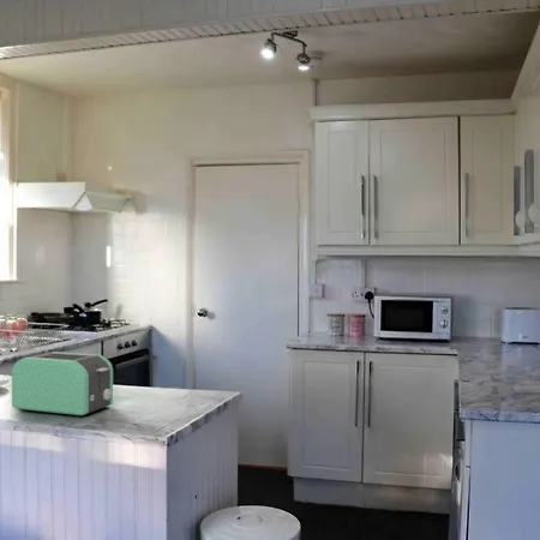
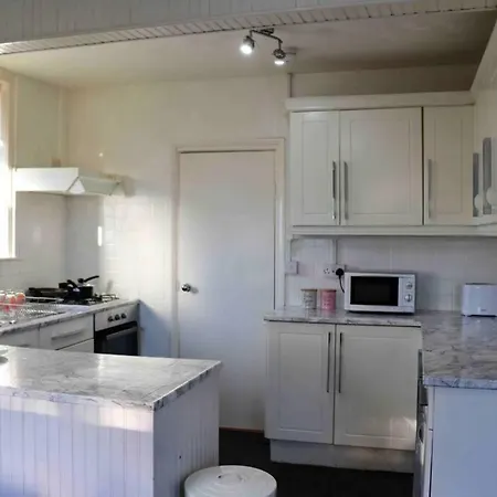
- toaster [11,350,114,418]
